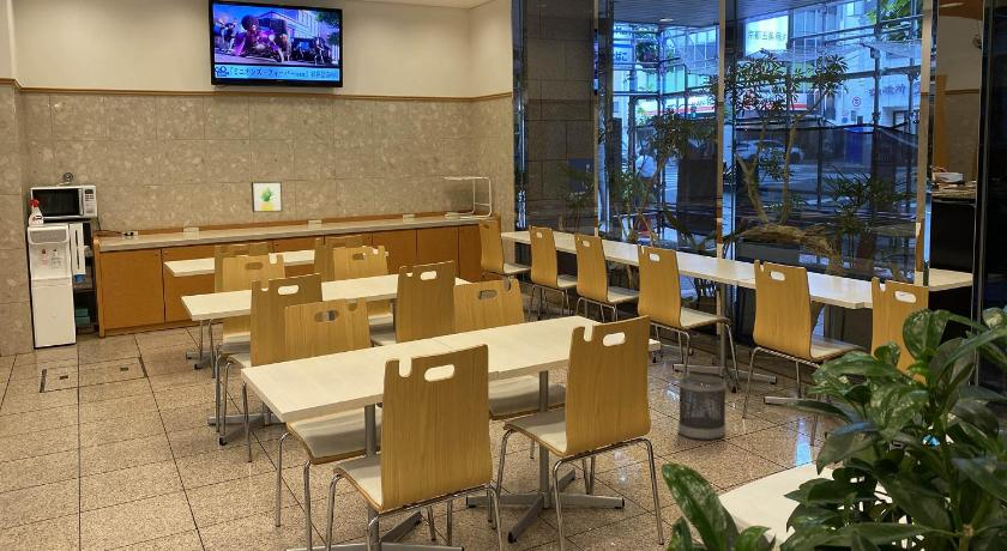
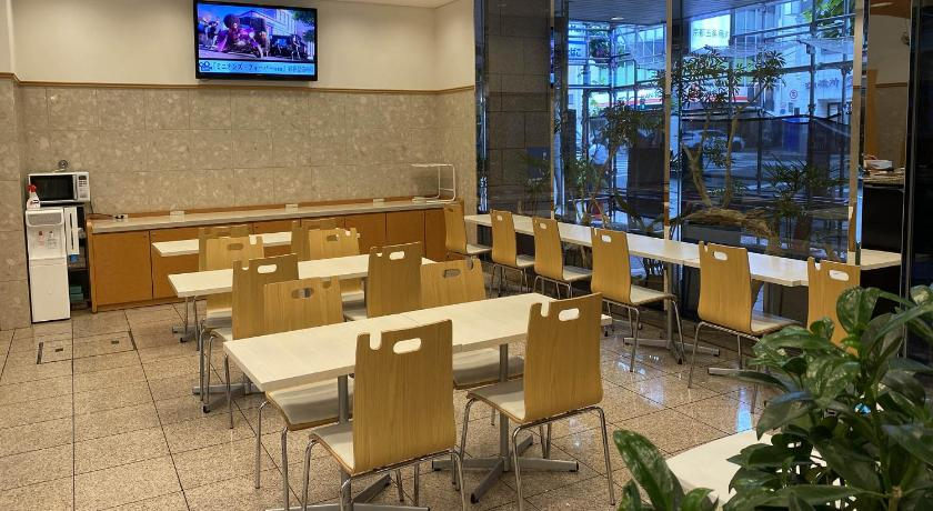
- wall art [251,181,283,213]
- wastebasket [677,375,728,441]
